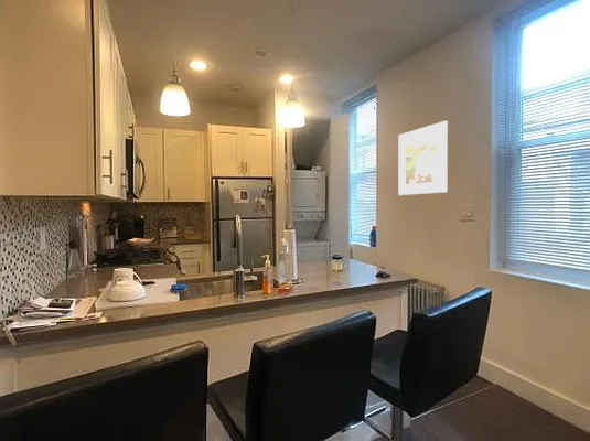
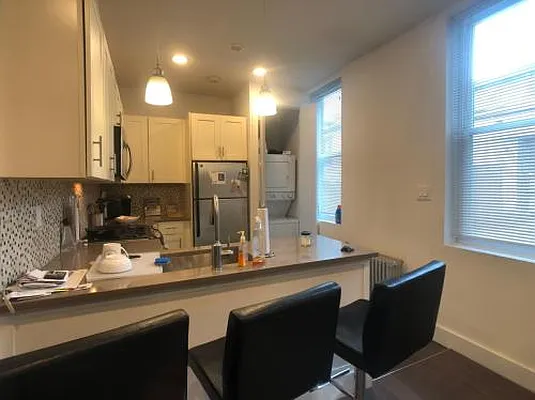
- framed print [397,120,449,196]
